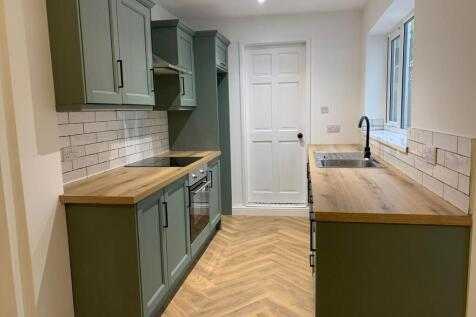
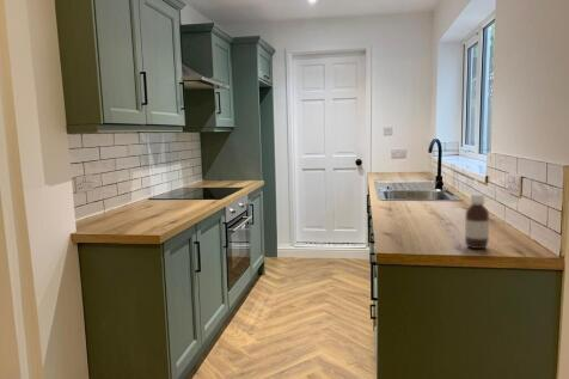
+ bottle [464,192,490,250]
